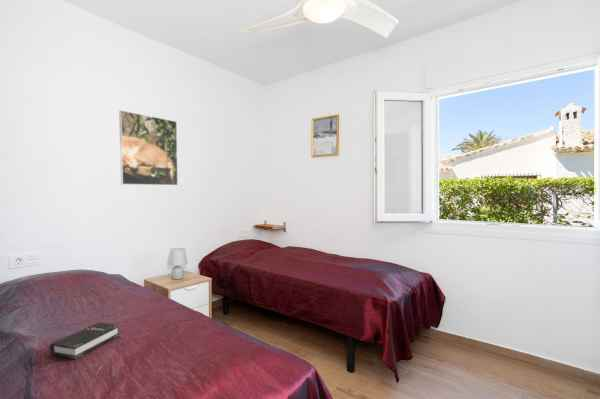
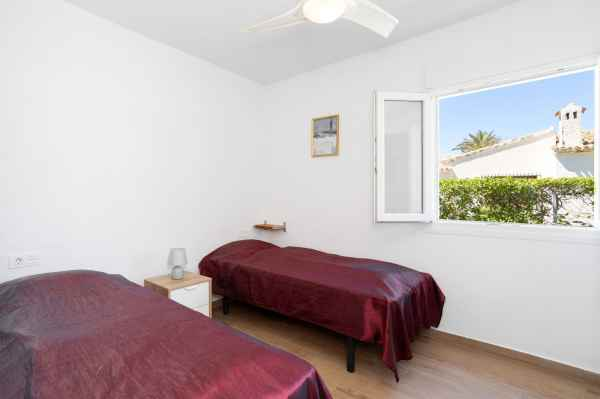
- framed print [118,109,179,186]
- hardback book [49,321,121,360]
